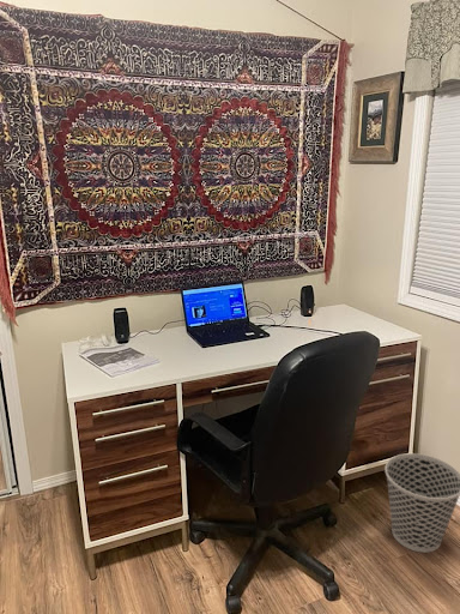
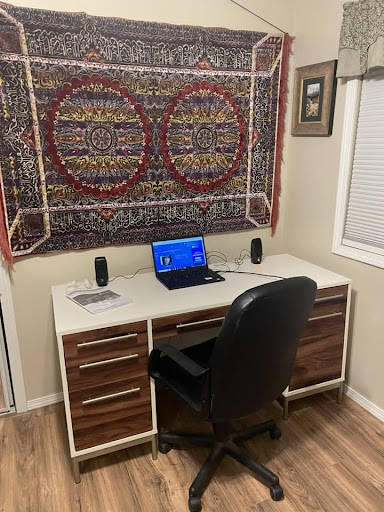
- wastebasket [383,452,460,554]
